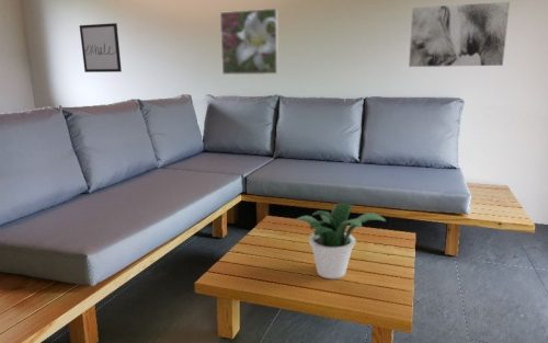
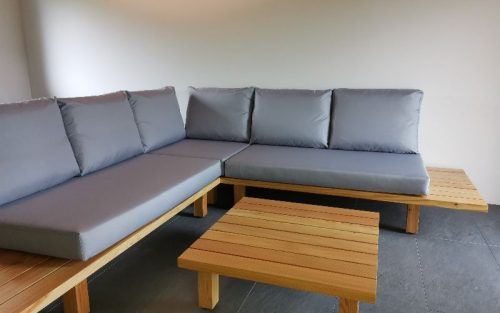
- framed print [219,8,279,76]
- potted plant [295,202,387,279]
- wall art [79,22,123,73]
- wall art [408,1,511,68]
